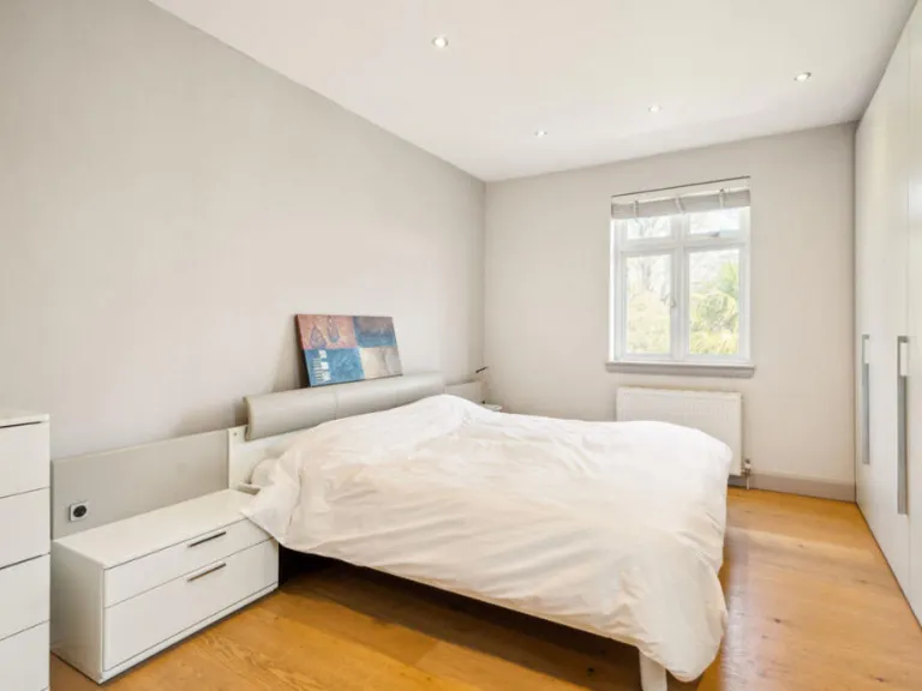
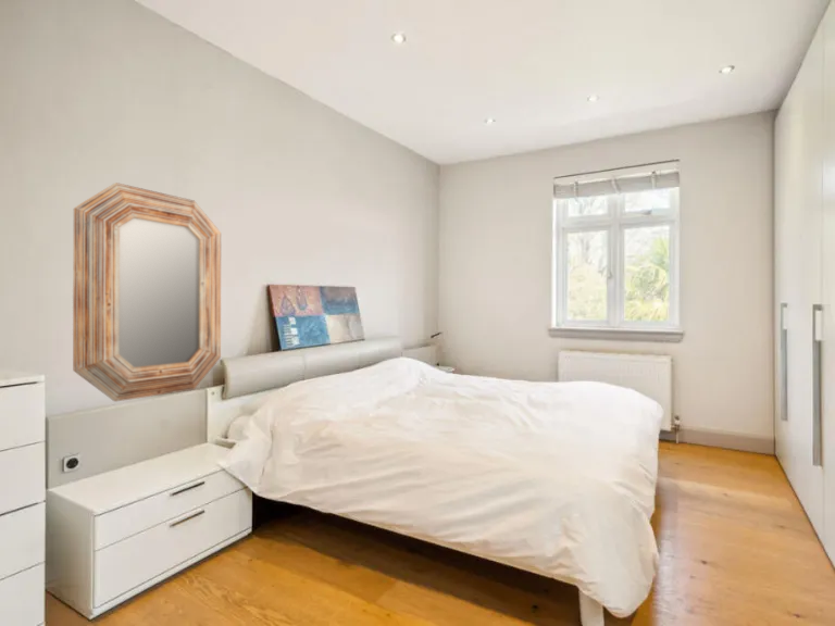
+ home mirror [72,181,222,403]
